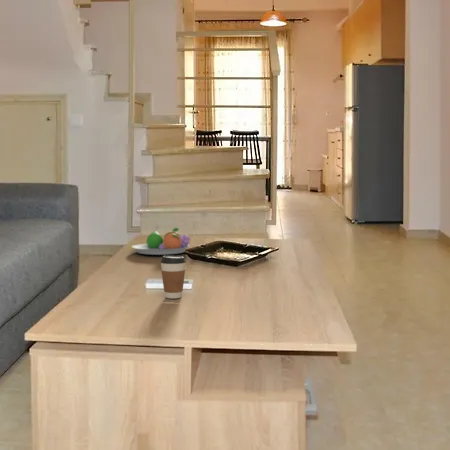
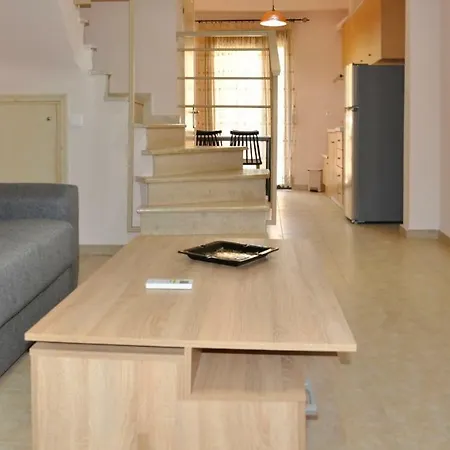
- coffee cup [160,255,187,300]
- fruit bowl [131,227,191,256]
